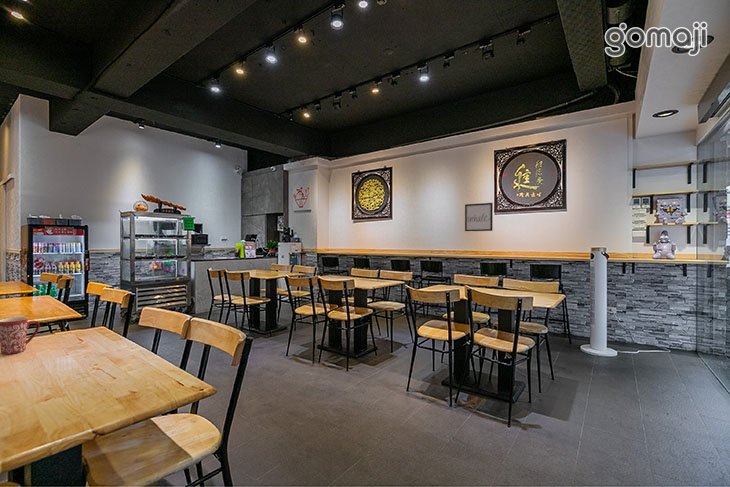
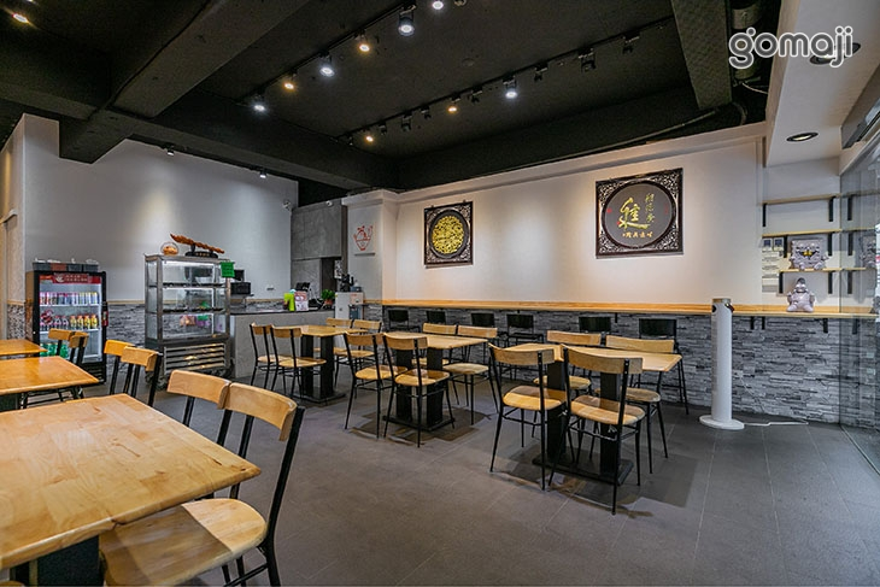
- mug [0,316,41,355]
- wall art [464,202,494,232]
